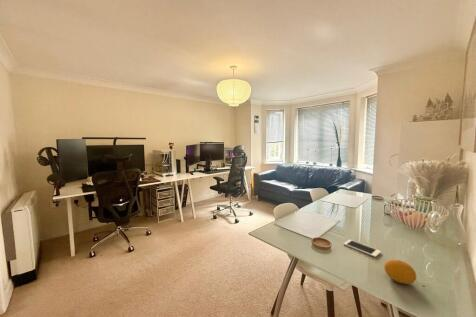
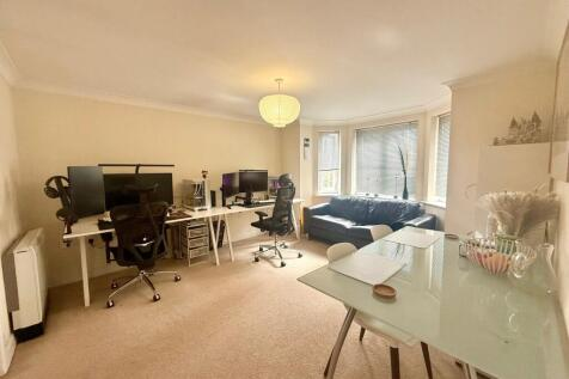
- cell phone [343,239,382,258]
- fruit [383,259,418,285]
